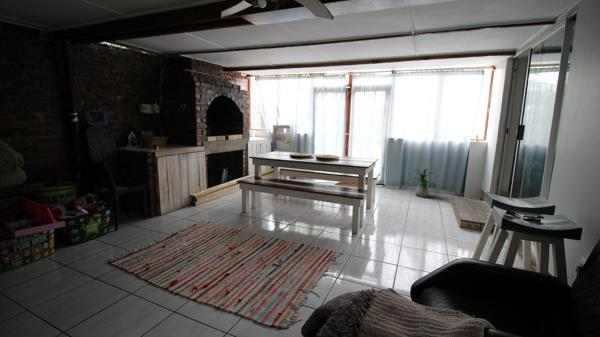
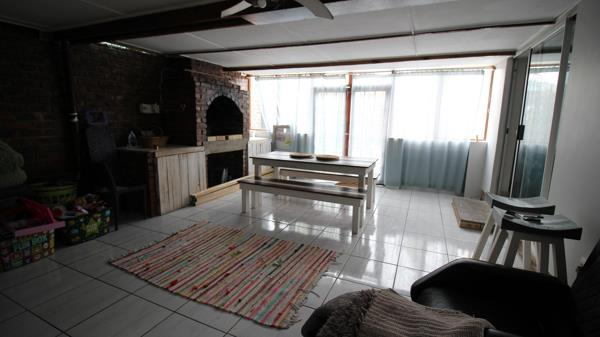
- house plant [410,168,438,198]
